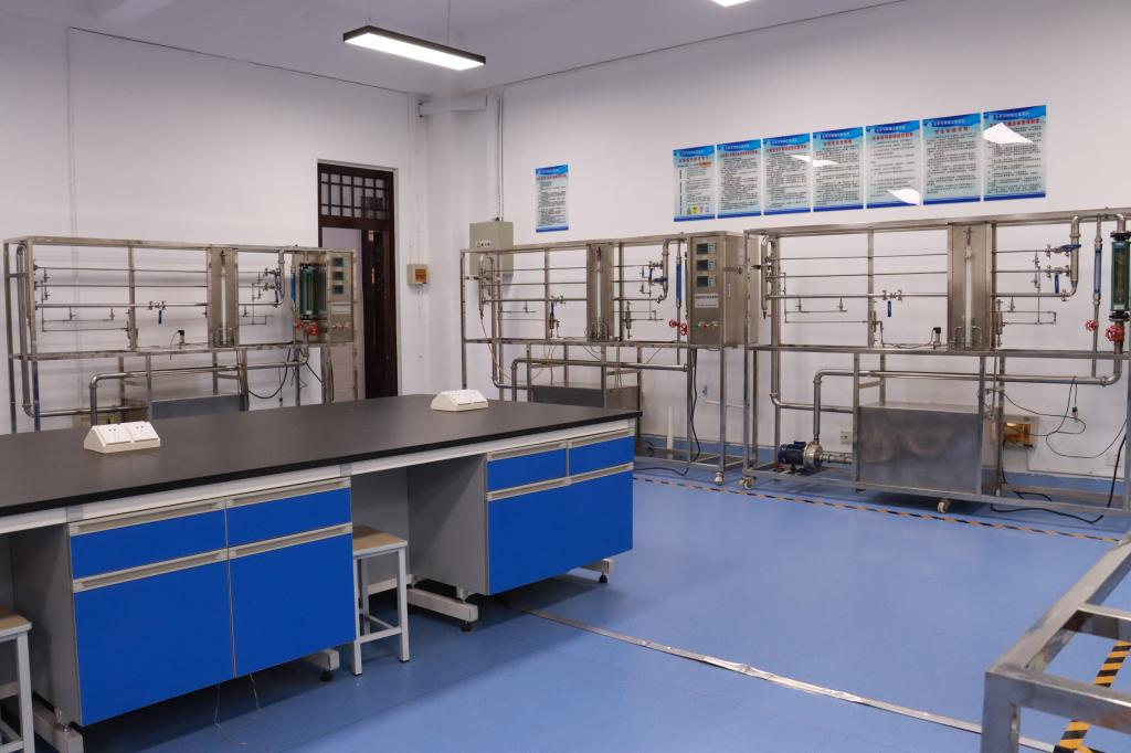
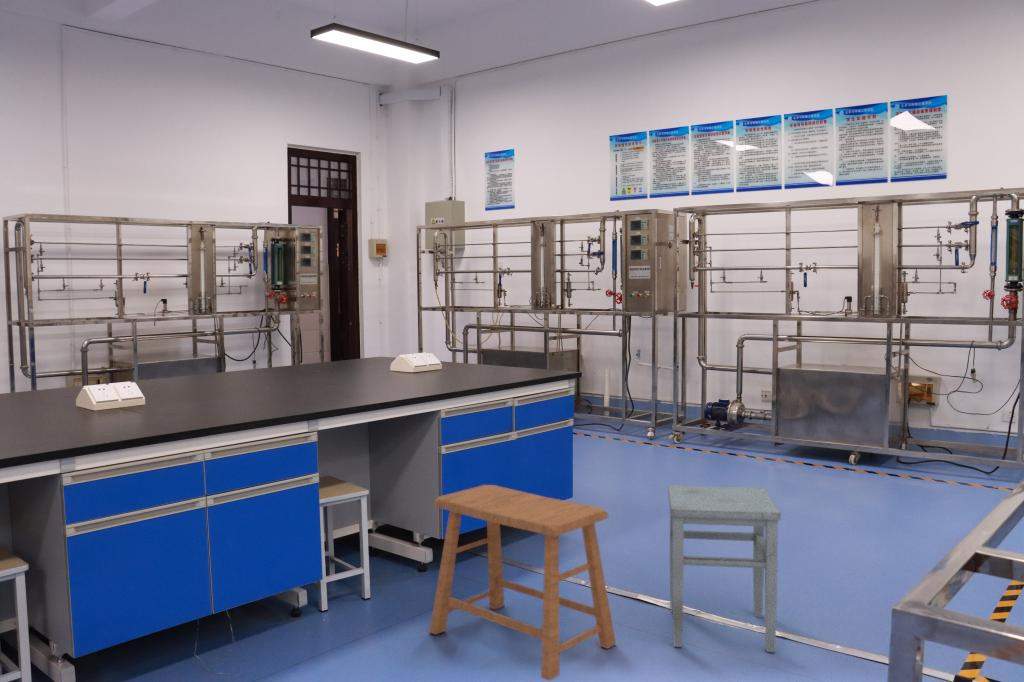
+ stool [428,484,617,682]
+ stool [667,484,782,653]
